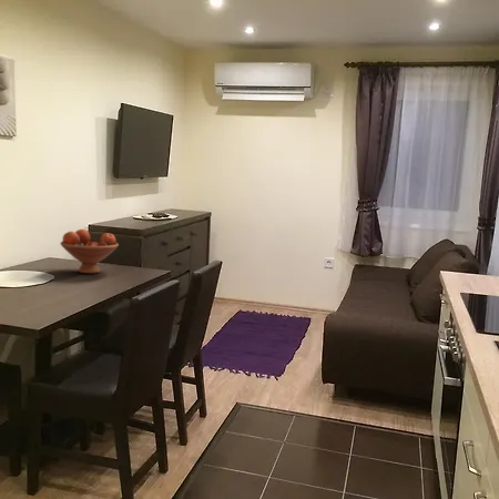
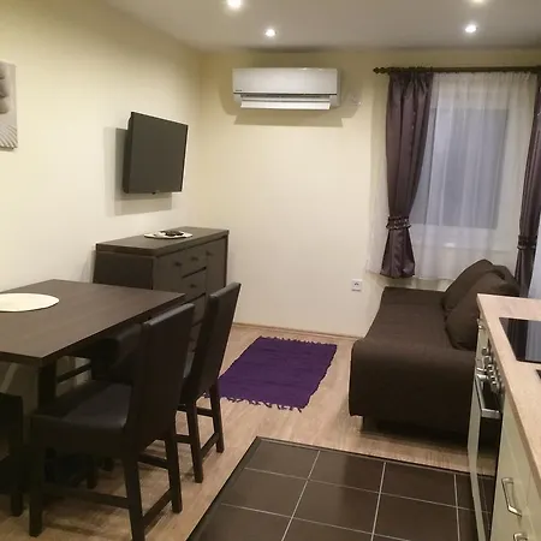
- fruit bowl [59,228,120,275]
